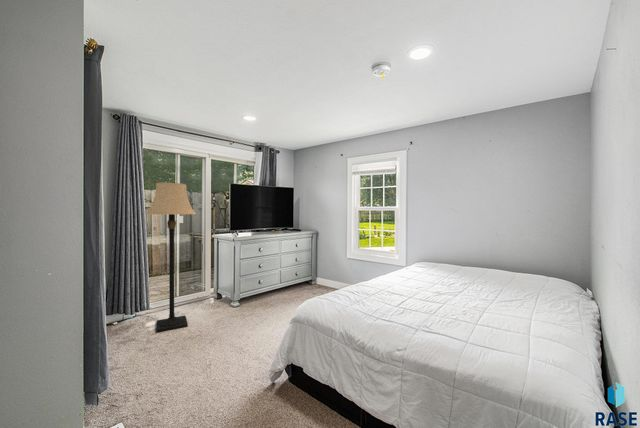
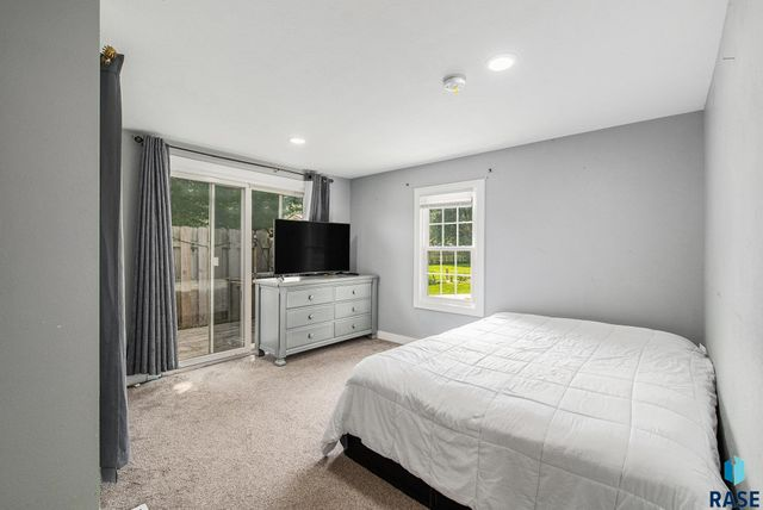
- lamp [144,182,197,333]
